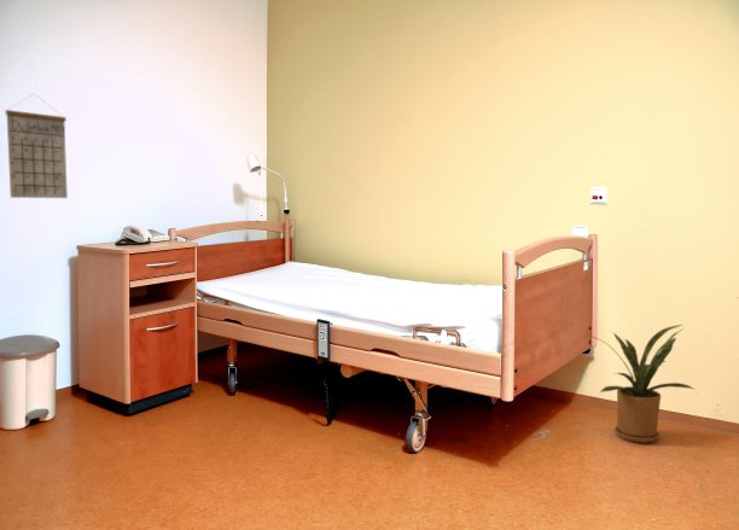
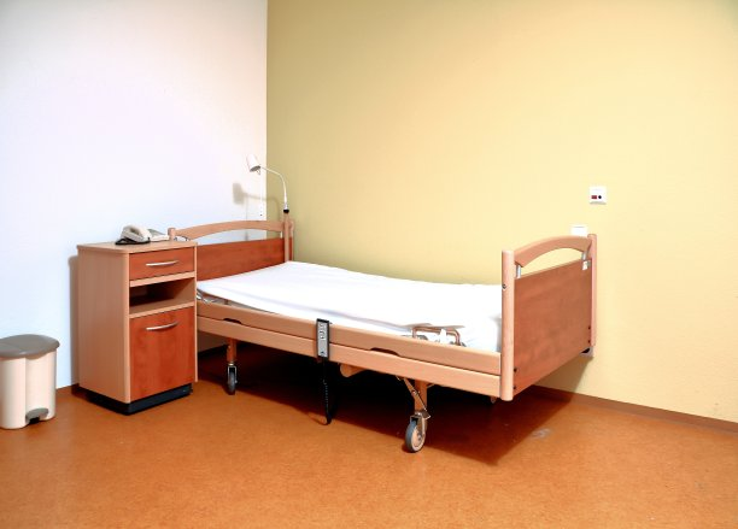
- calendar [4,92,69,199]
- house plant [584,324,697,444]
